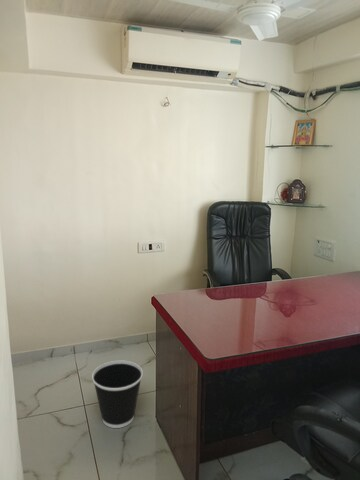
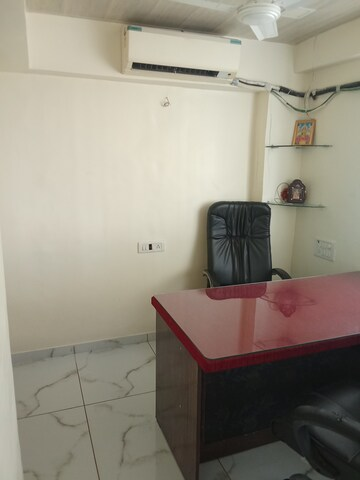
- wastebasket [91,360,144,429]
